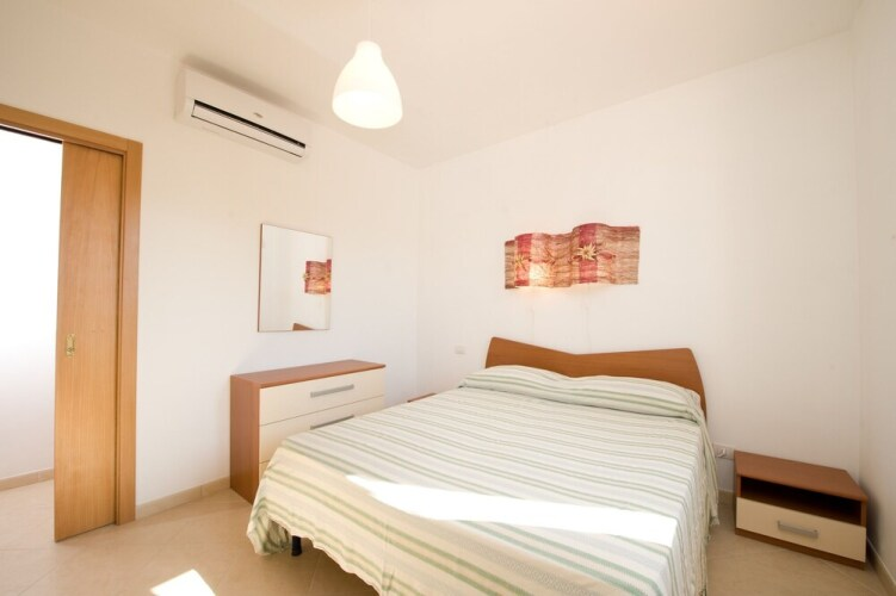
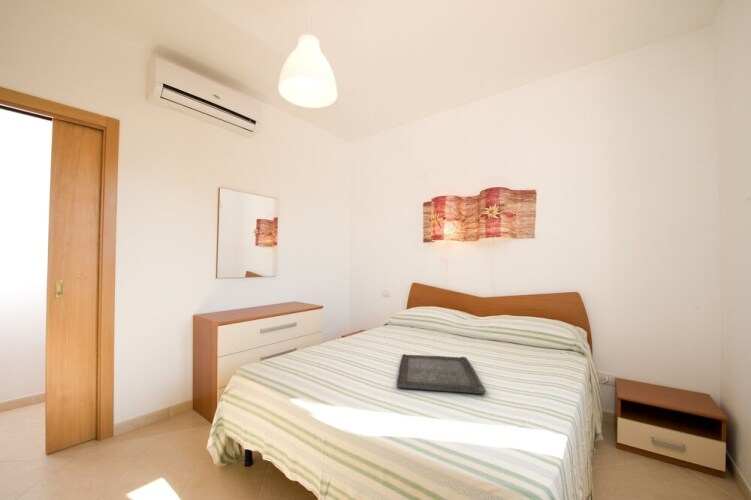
+ serving tray [396,353,487,395]
